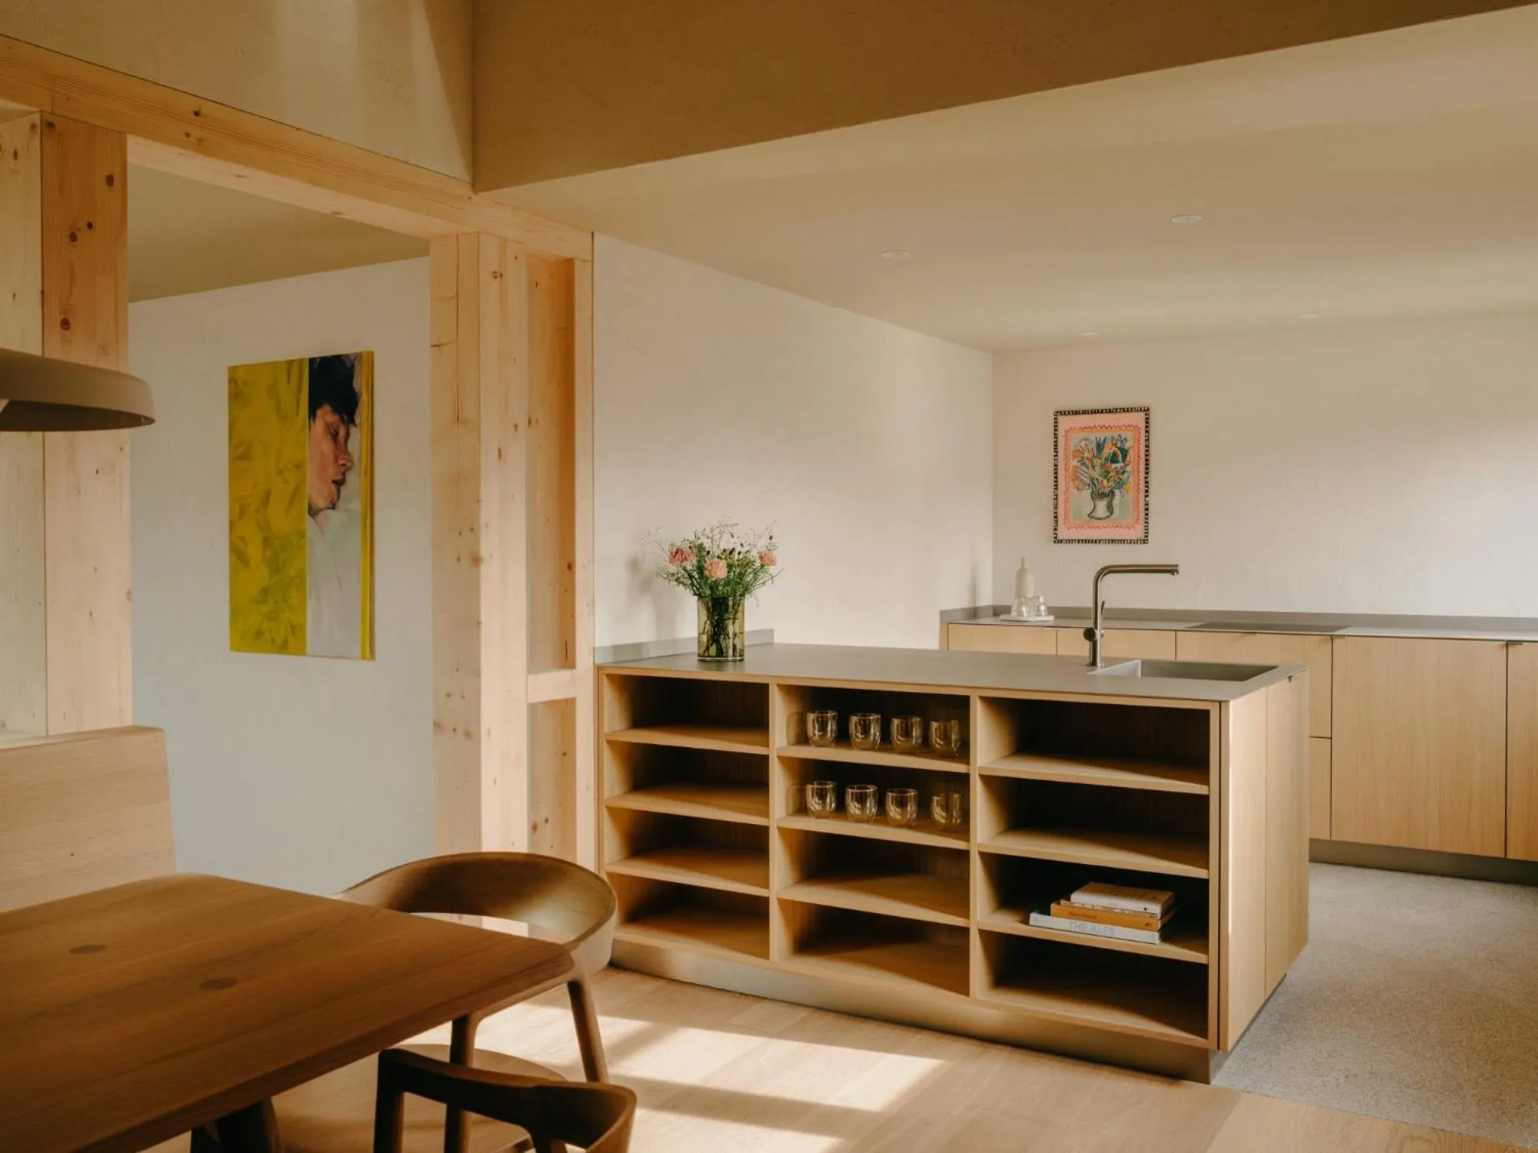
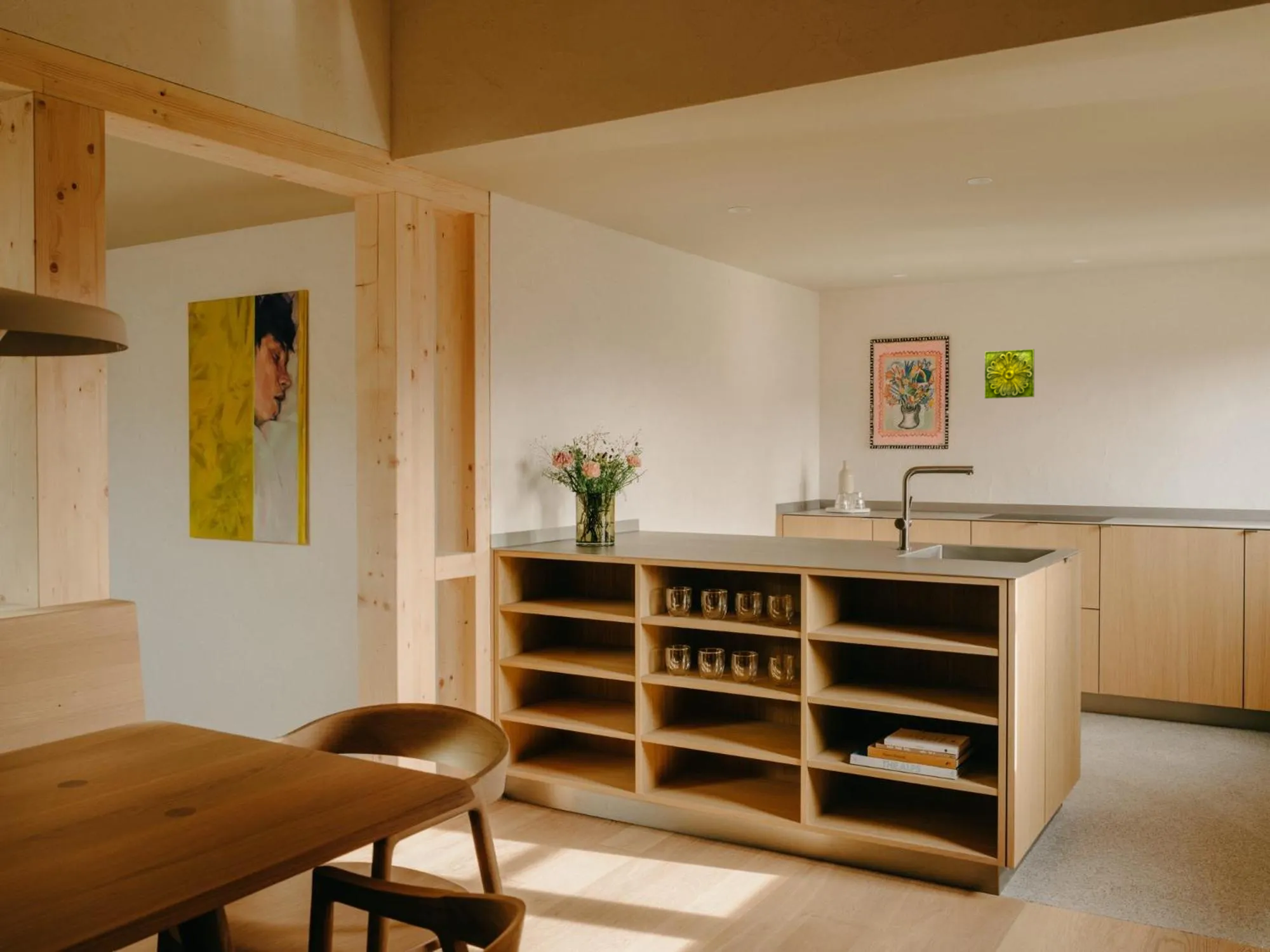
+ decorative tile [984,348,1035,399]
